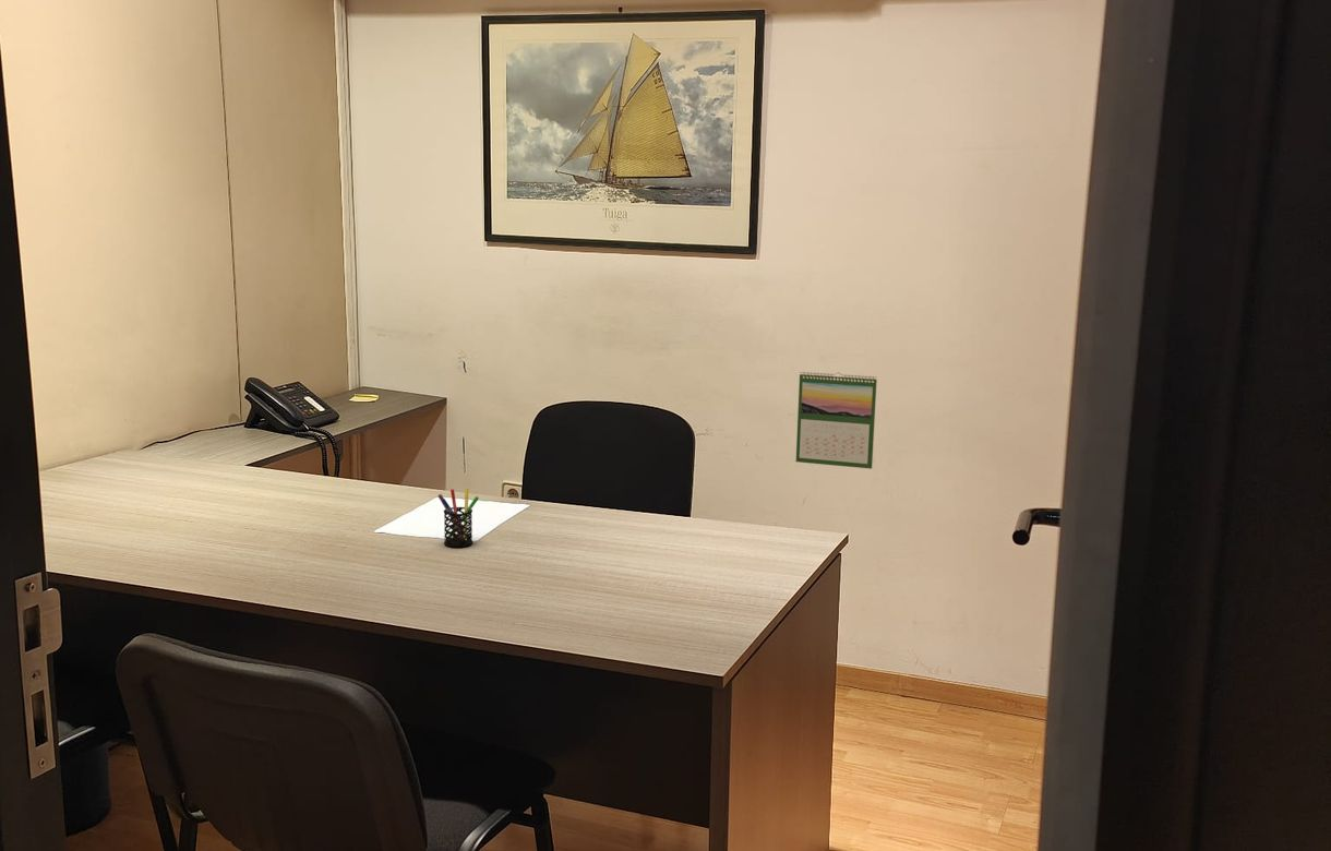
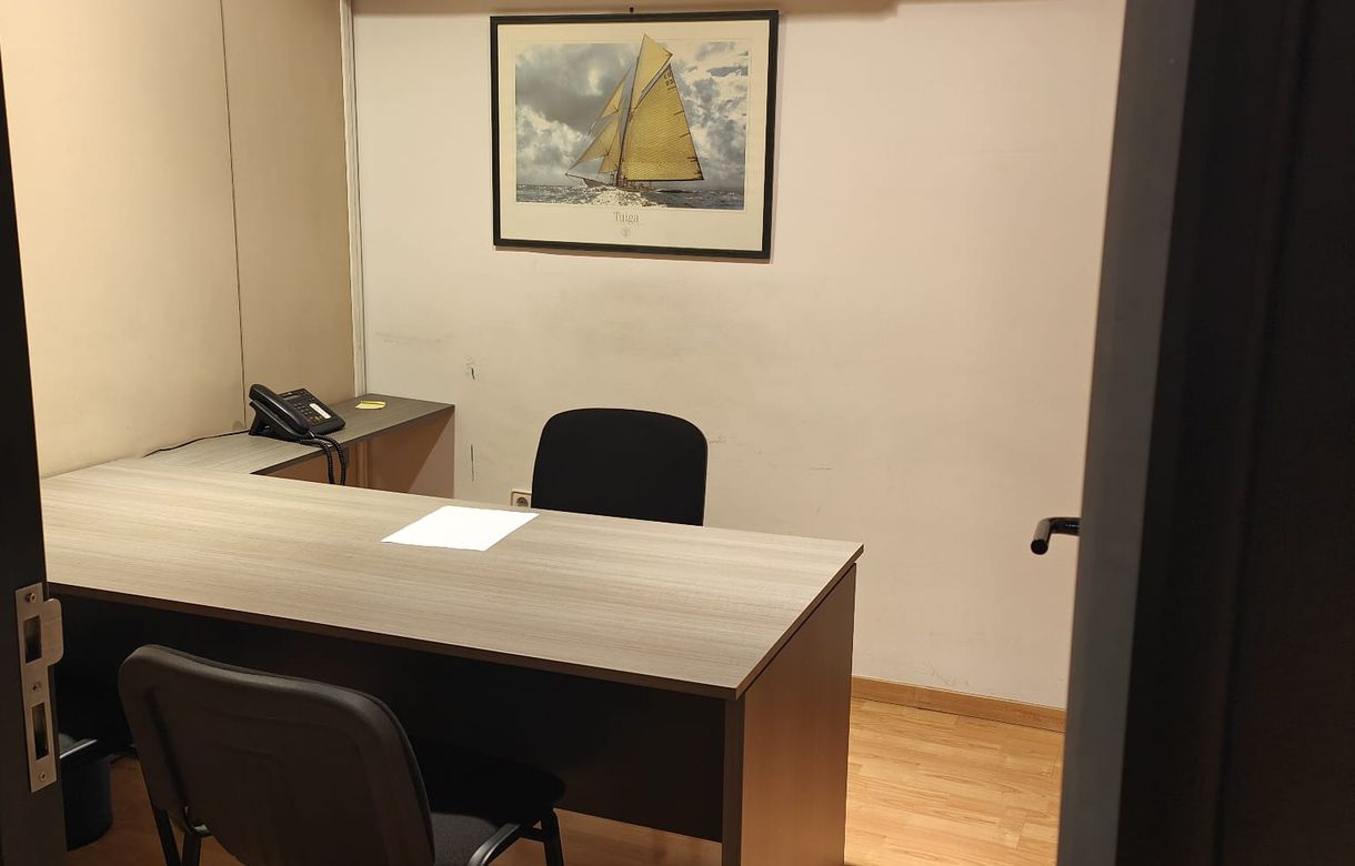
- calendar [795,371,878,470]
- pen holder [437,488,480,548]
